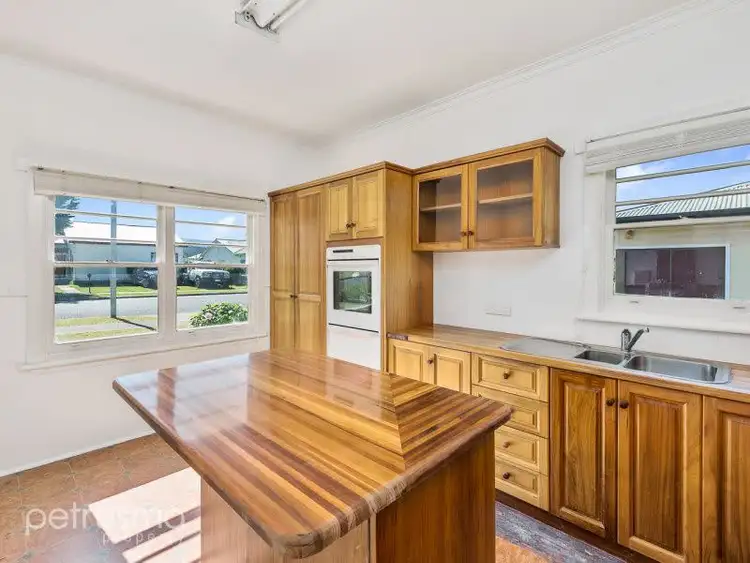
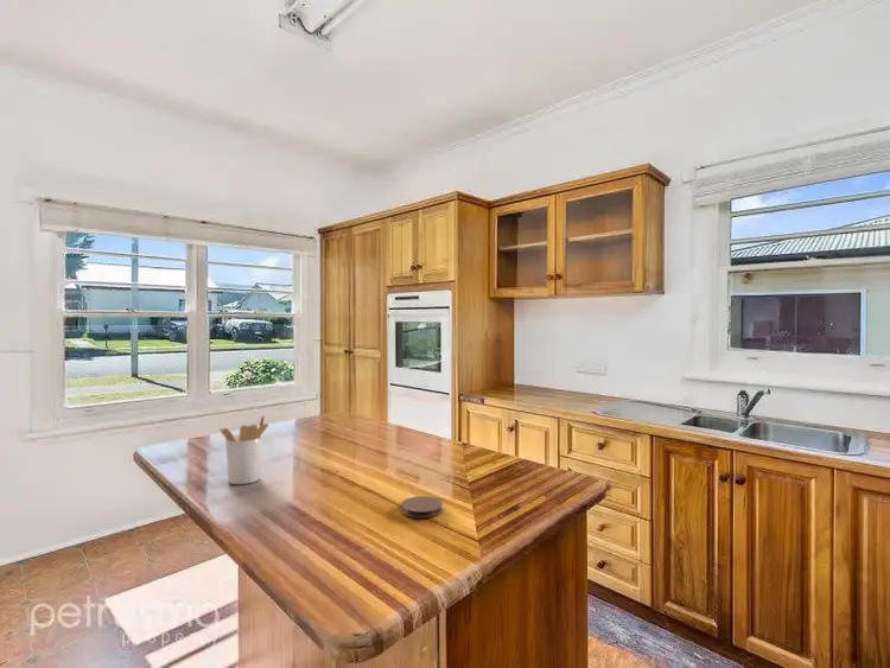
+ coaster [400,495,444,519]
+ utensil holder [218,414,269,485]
